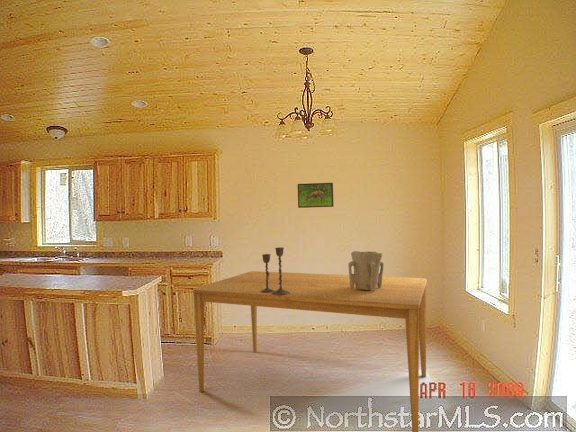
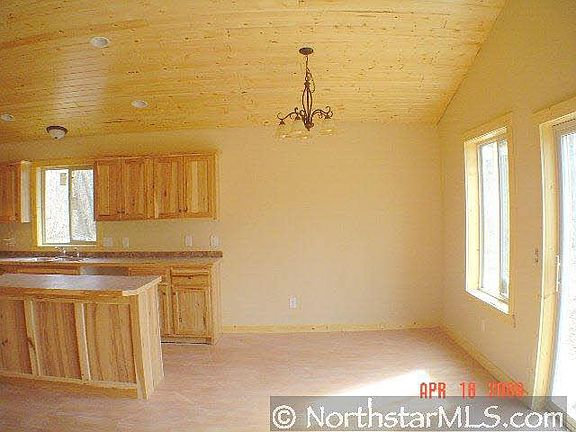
- candlestick [260,246,290,295]
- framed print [297,182,335,209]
- vase [347,250,385,292]
- dining table [192,270,428,432]
